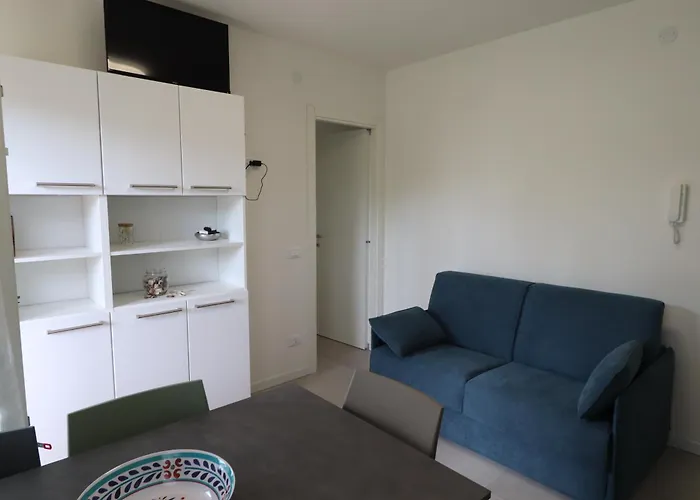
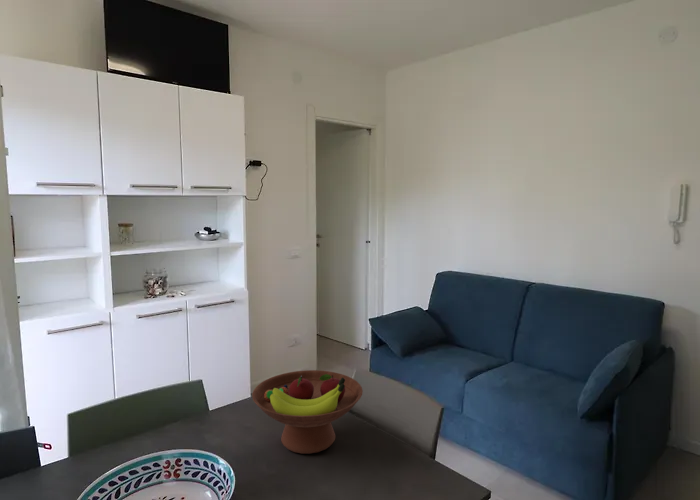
+ fruit bowl [251,369,364,455]
